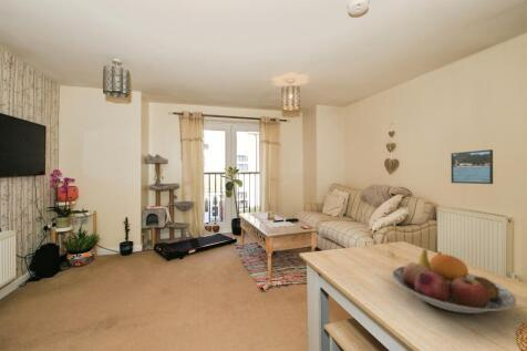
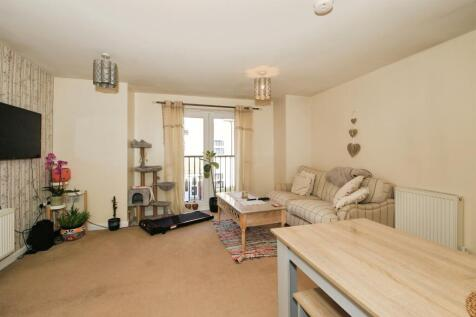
- fruit bowl [391,248,517,314]
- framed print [451,148,494,185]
